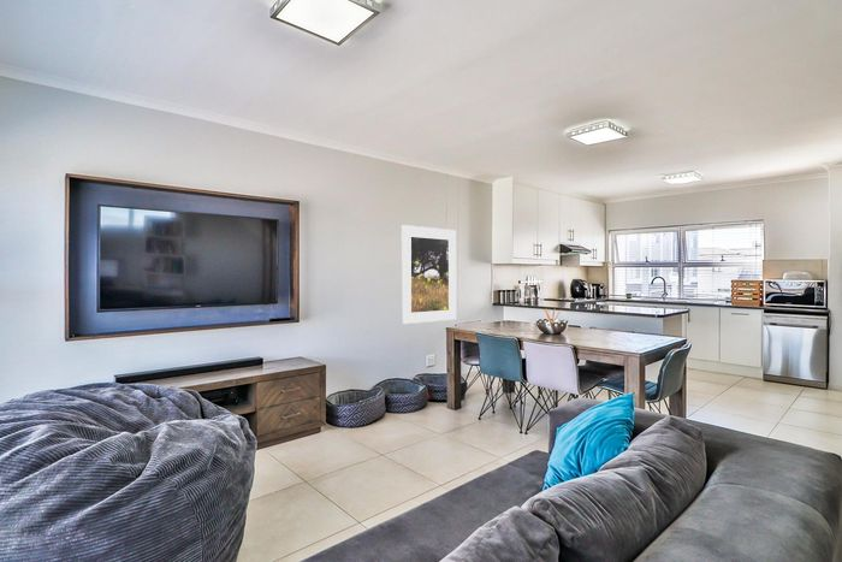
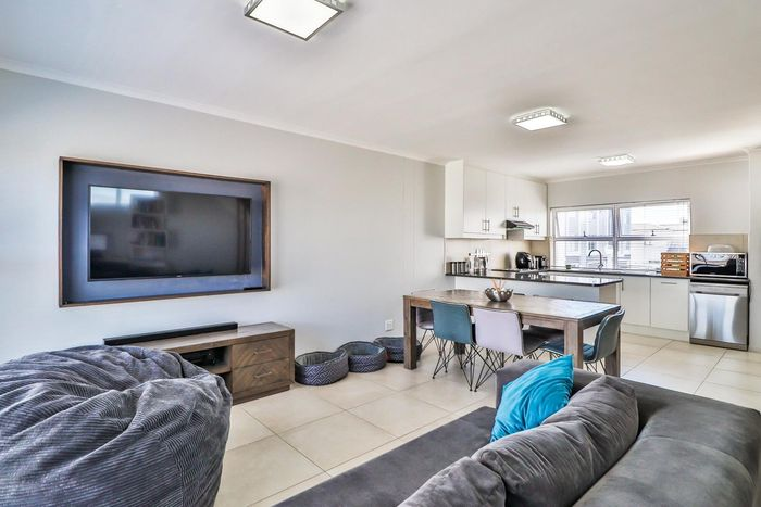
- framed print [401,224,457,325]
